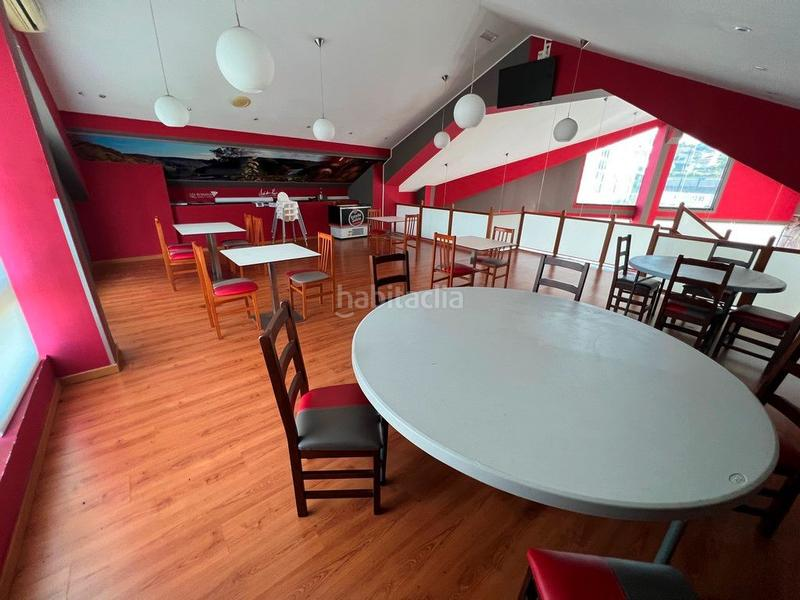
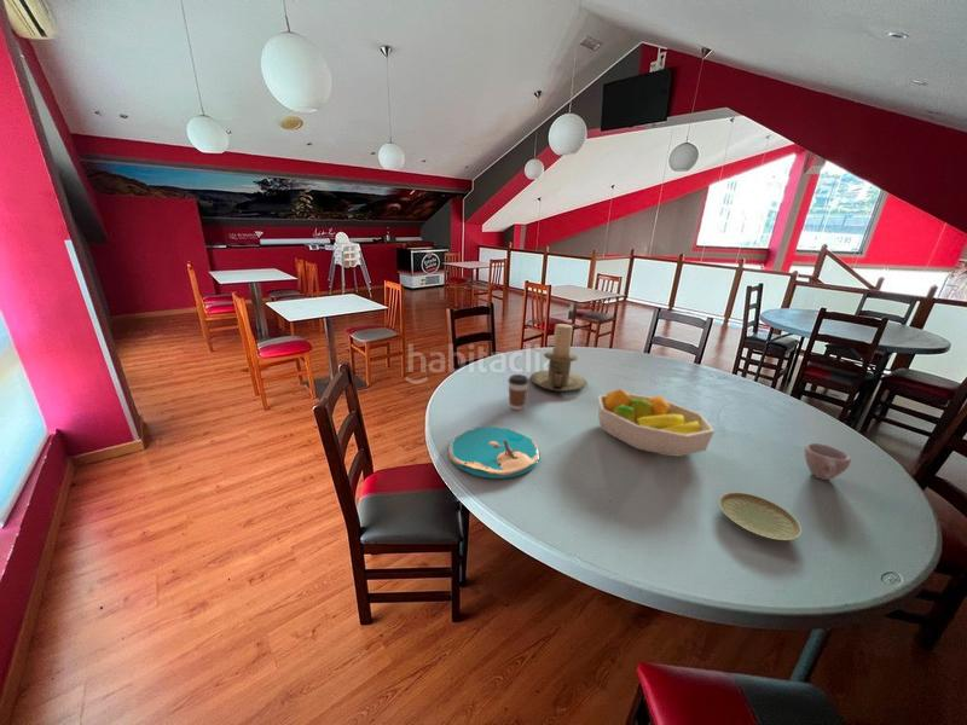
+ coffee cup [508,373,529,411]
+ plate [718,492,803,541]
+ plate [447,425,540,480]
+ cup [804,442,852,481]
+ fruit bowl [597,388,716,458]
+ candle holder [528,323,589,393]
